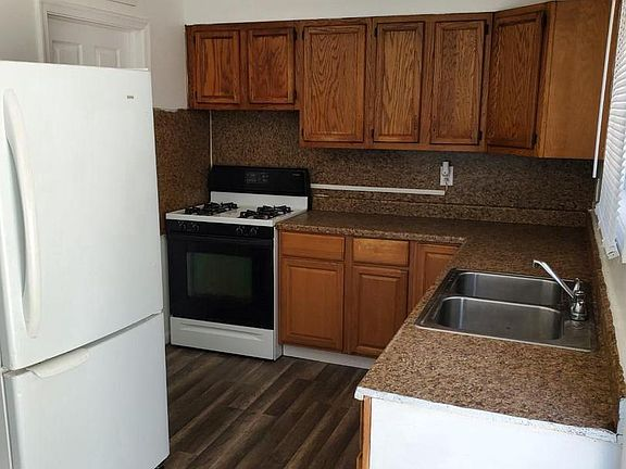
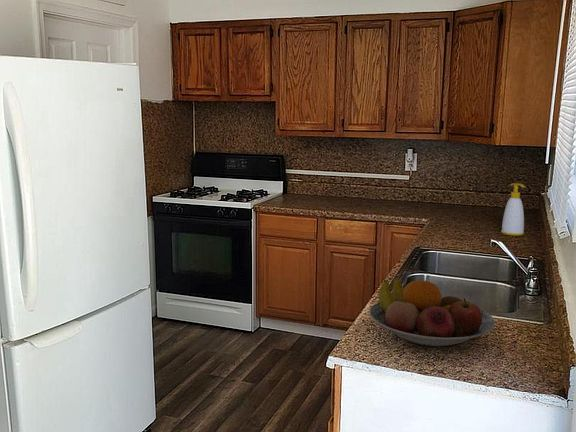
+ fruit bowl [368,277,496,347]
+ soap bottle [500,182,526,237]
